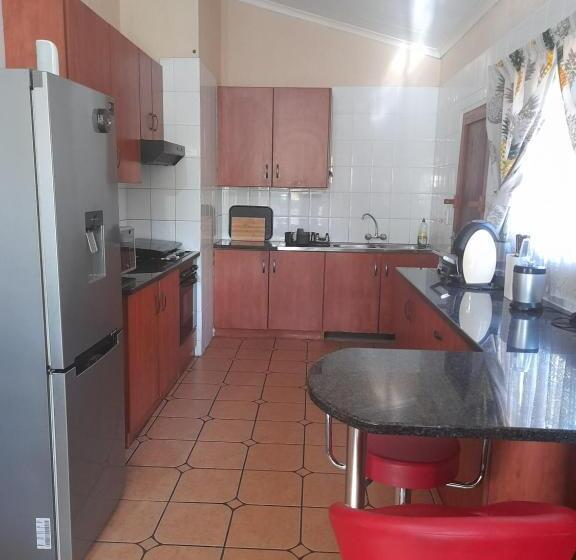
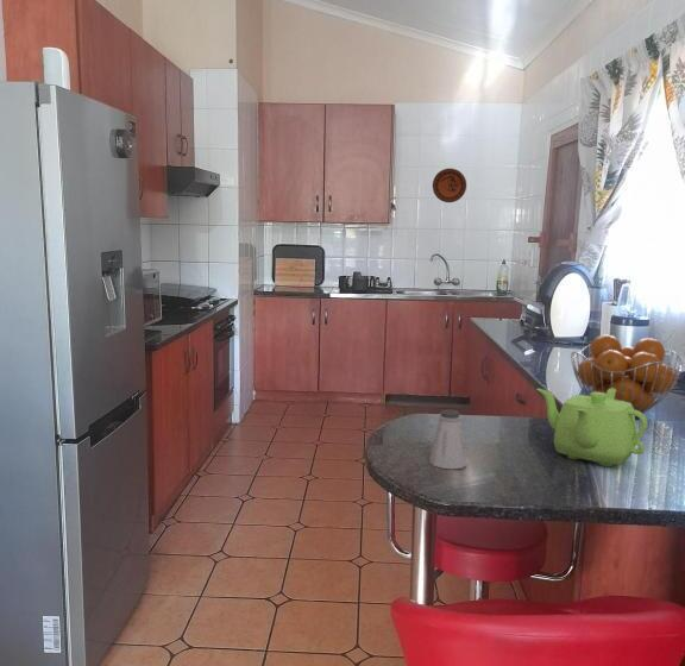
+ fruit basket [570,333,684,419]
+ teapot [536,388,648,467]
+ saltshaker [428,409,467,470]
+ decorative plate [432,168,467,203]
